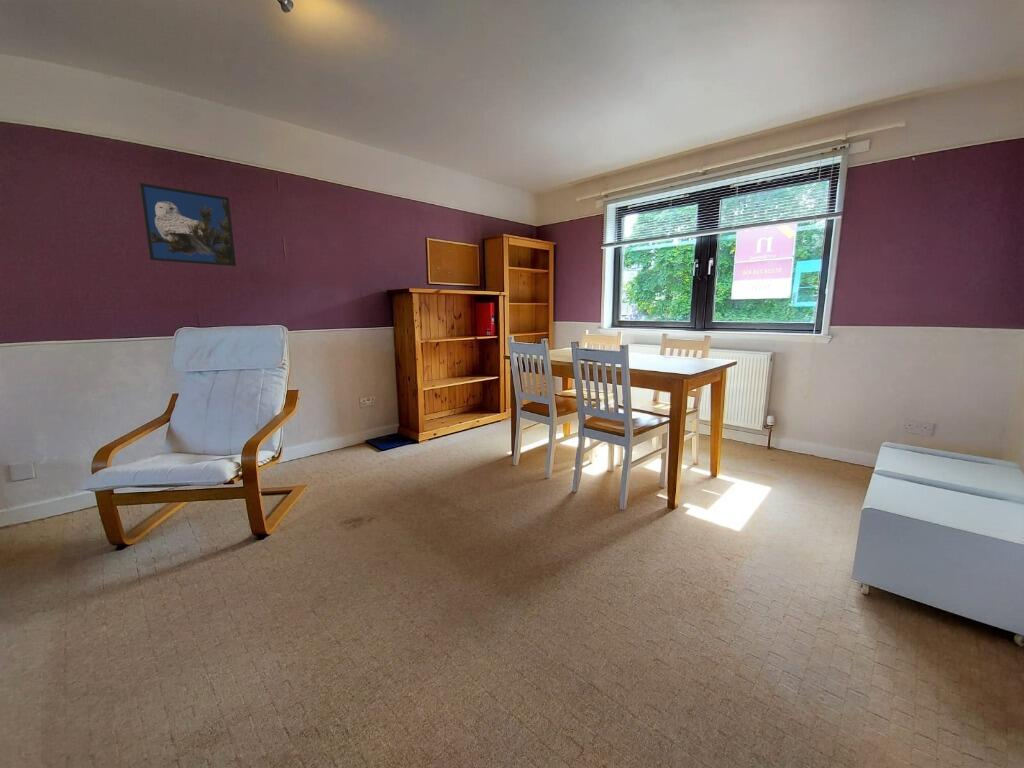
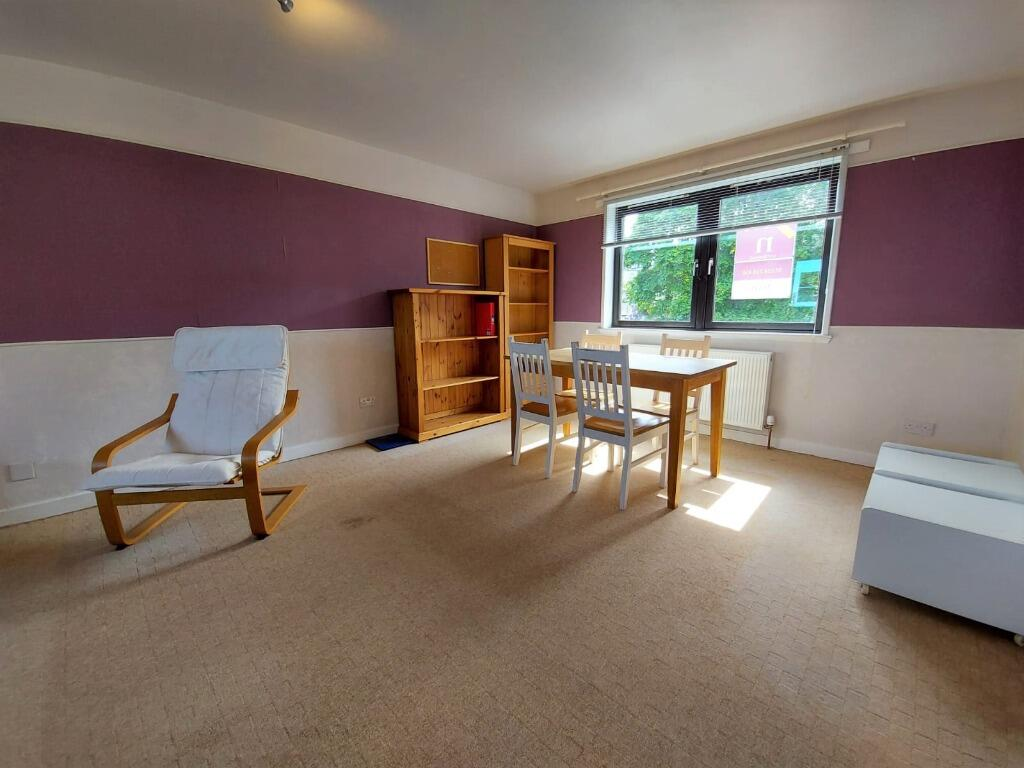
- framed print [138,182,237,267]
